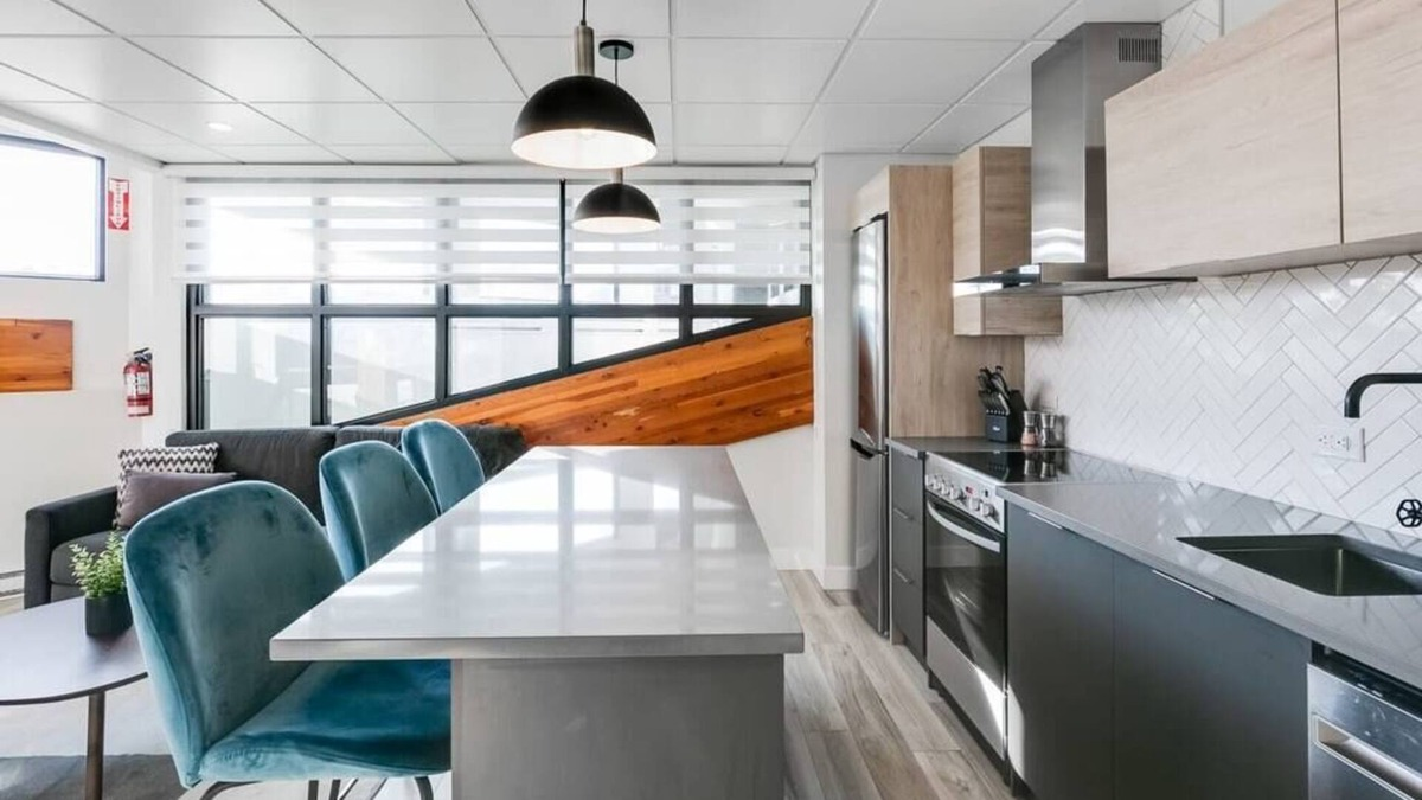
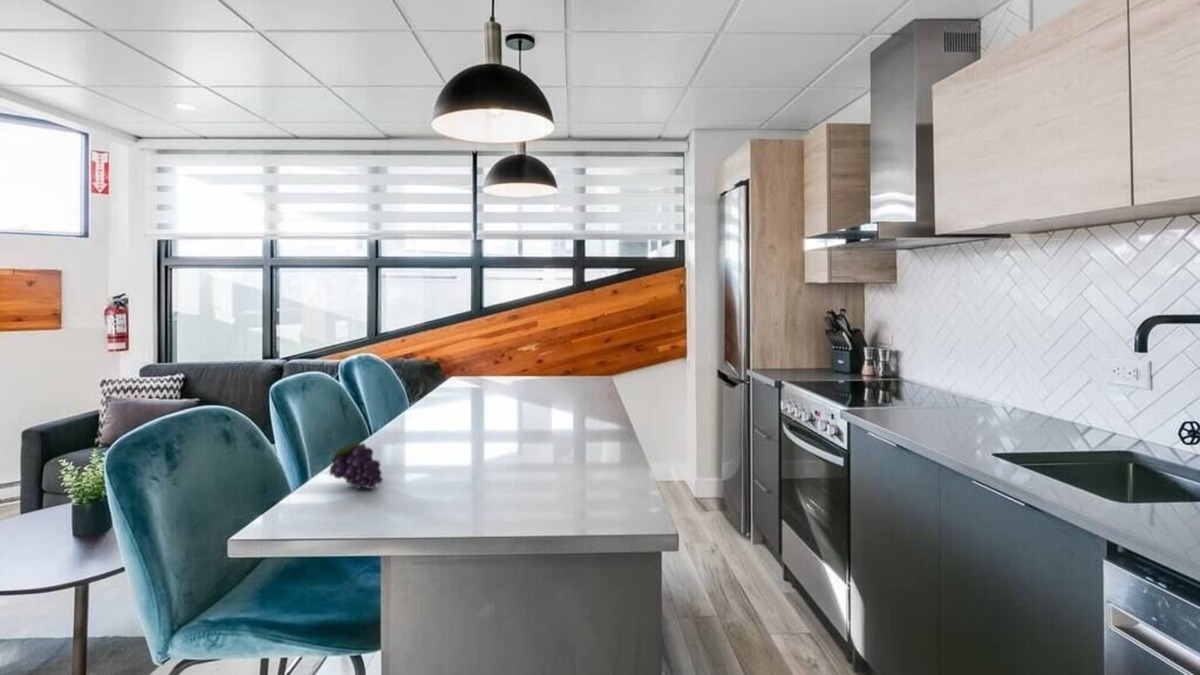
+ fruit [328,438,384,490]
